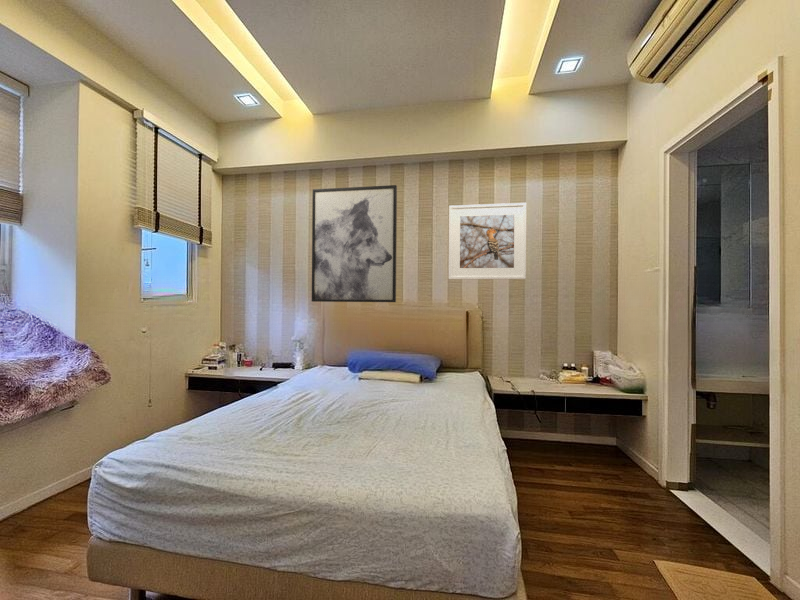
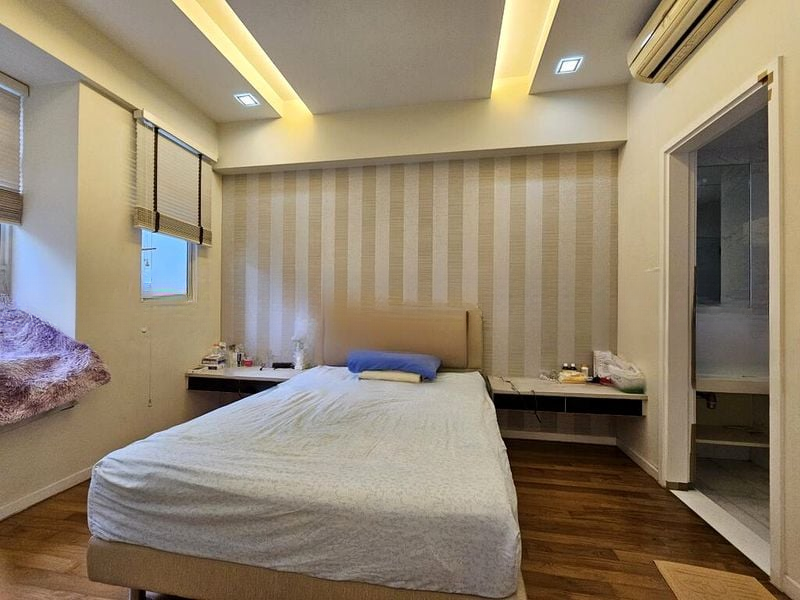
- wall art [311,184,398,303]
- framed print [448,202,527,280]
